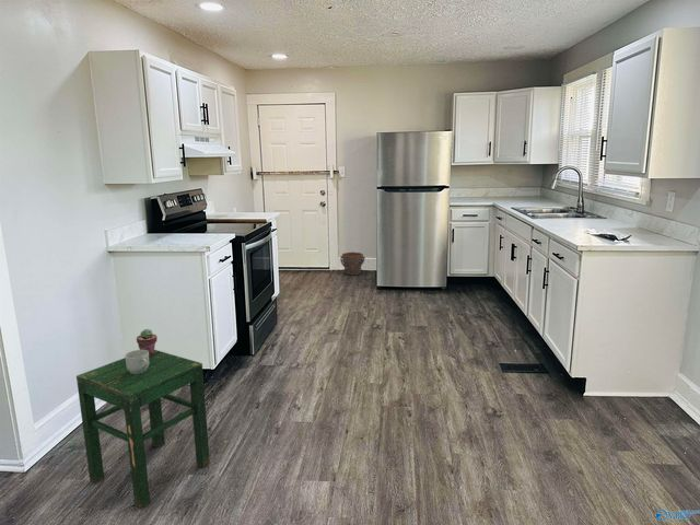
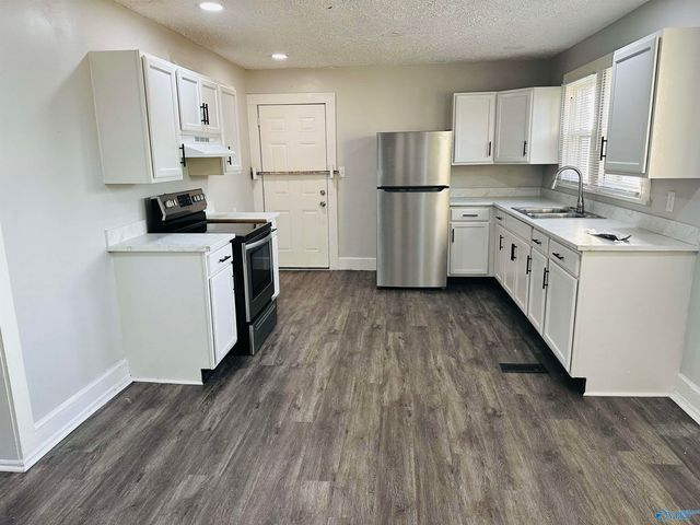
- potted succulent [136,328,159,355]
- stool [75,349,211,511]
- mug [124,349,149,374]
- bucket [339,252,366,277]
